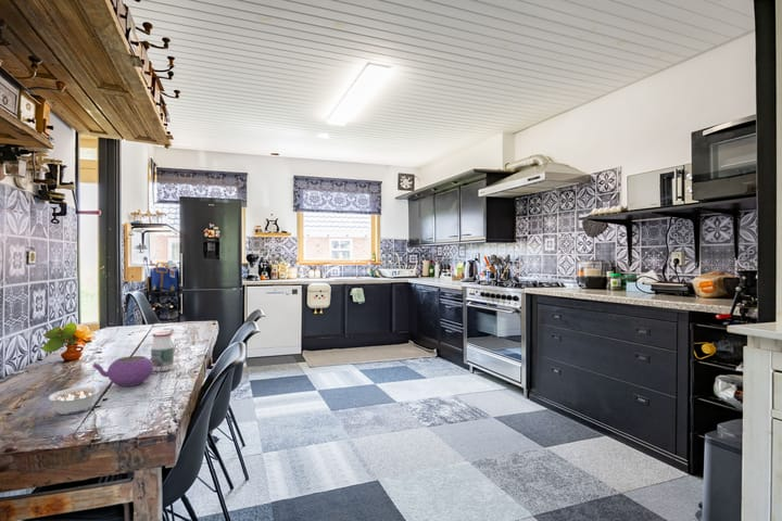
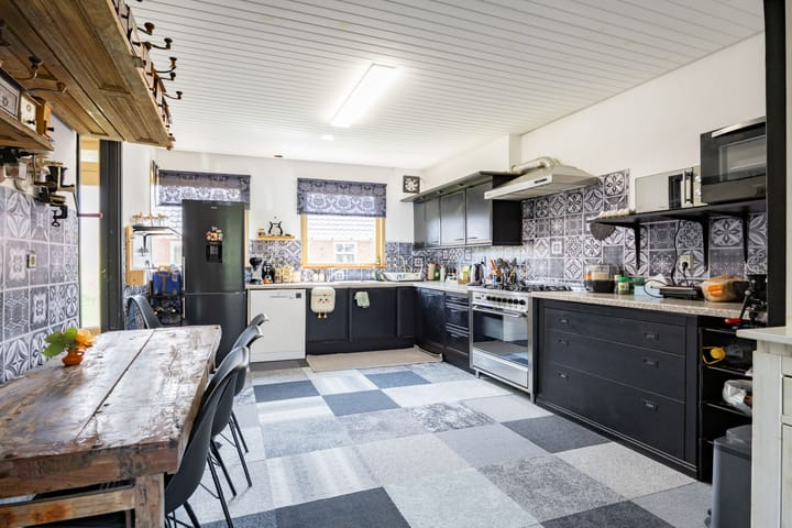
- legume [47,385,100,416]
- teapot [91,355,163,387]
- jar [150,331,175,372]
